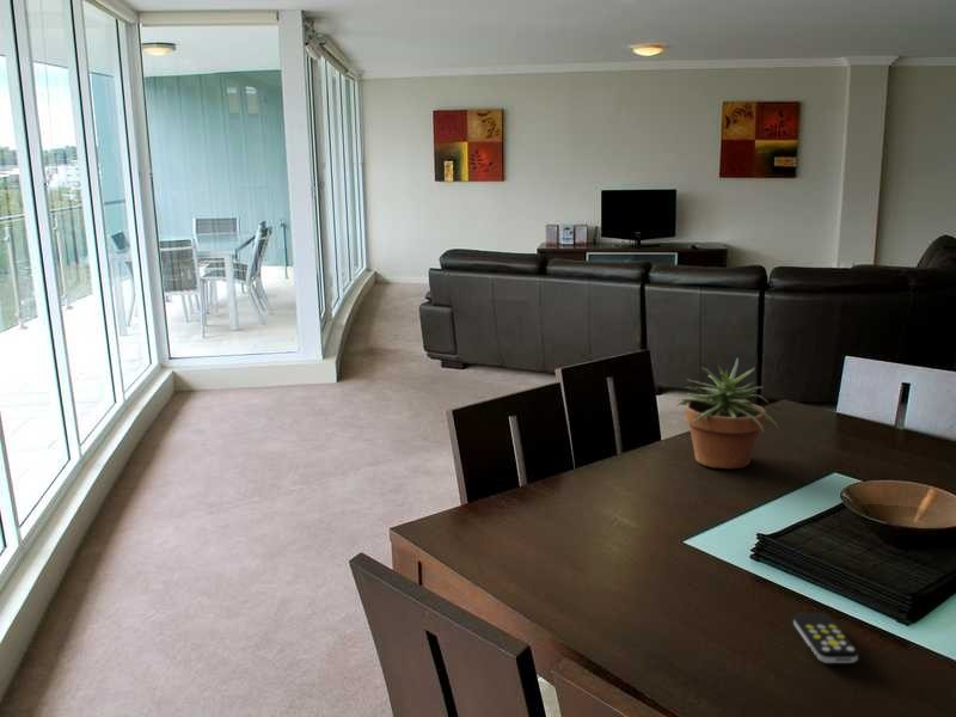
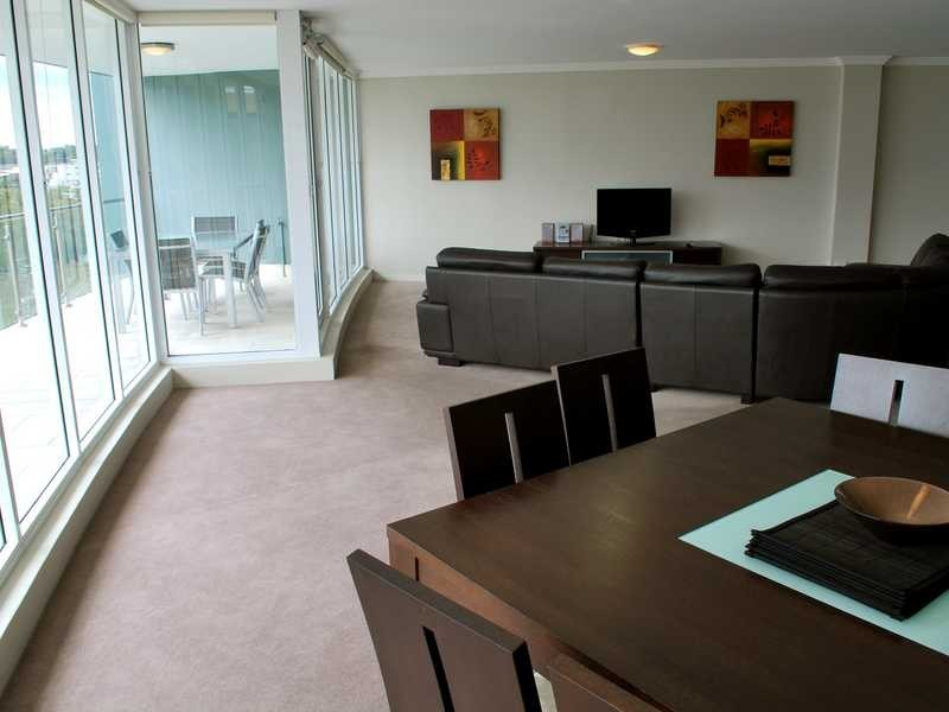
- remote control [792,612,859,664]
- potted plant [672,356,782,470]
